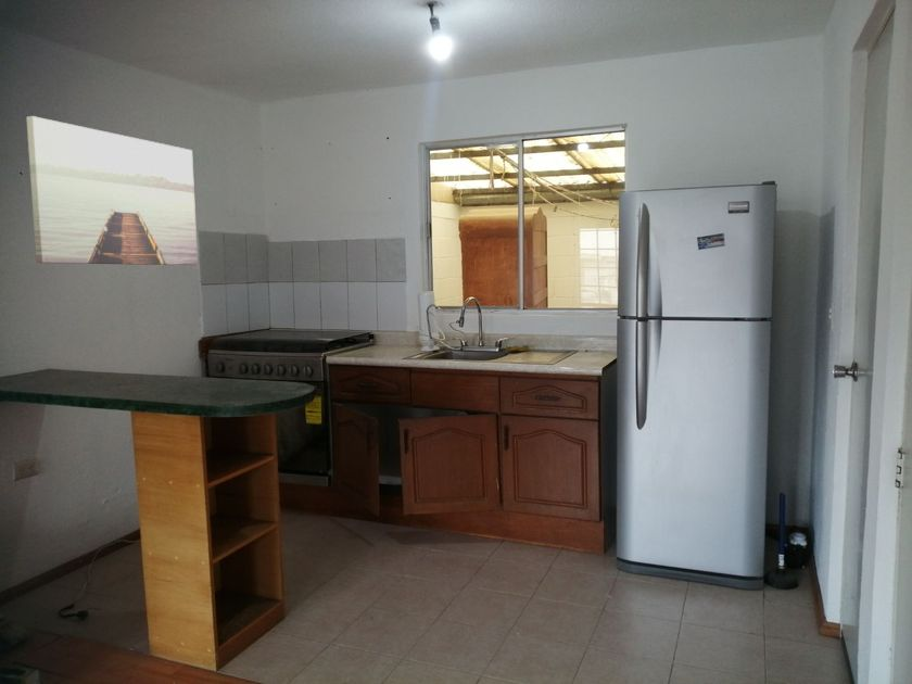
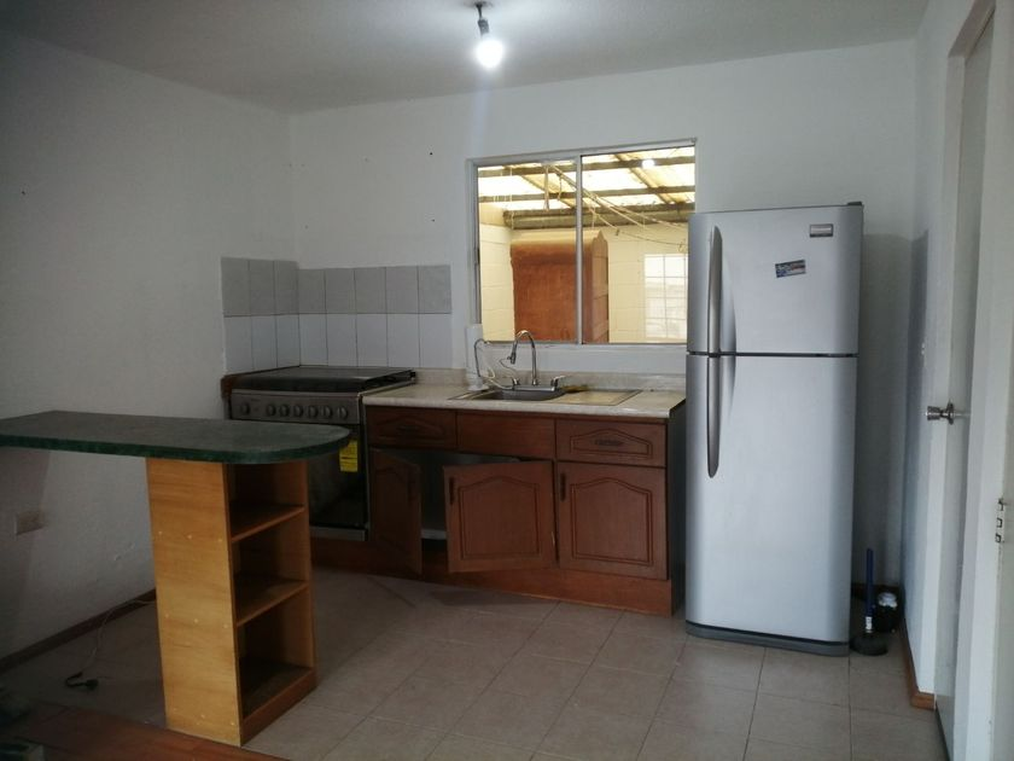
- wall art [25,115,199,266]
